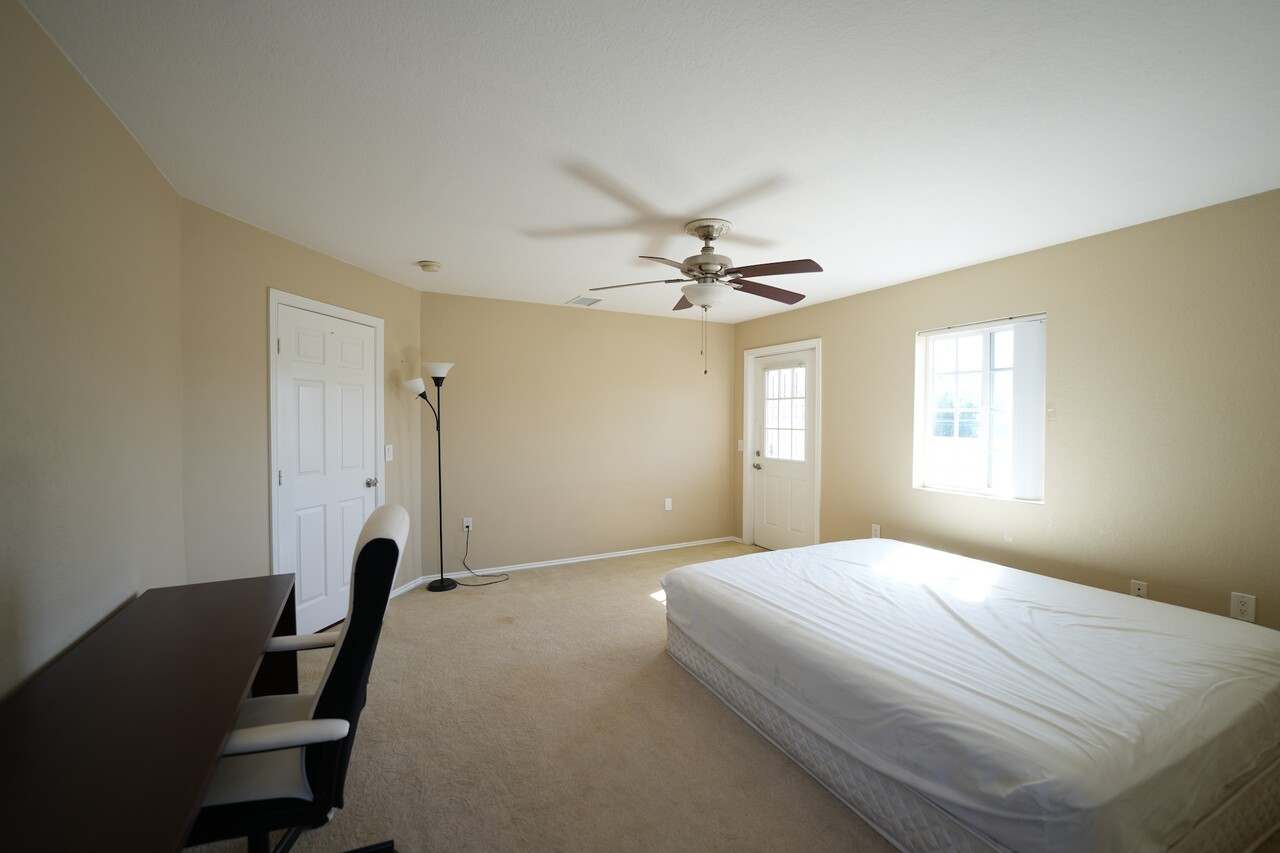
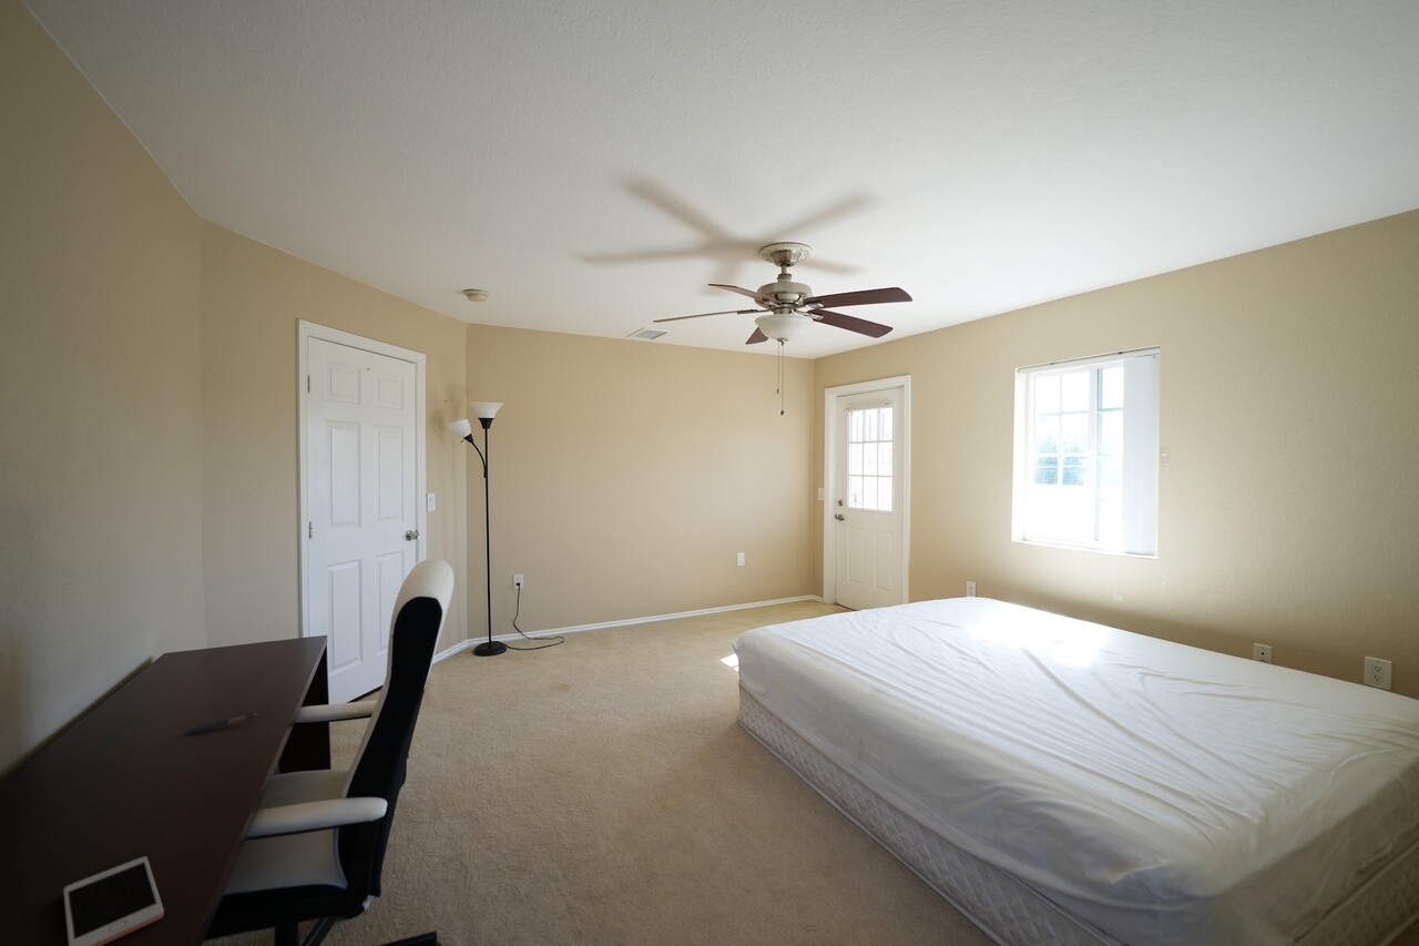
+ pen [184,712,258,734]
+ cell phone [62,855,165,946]
